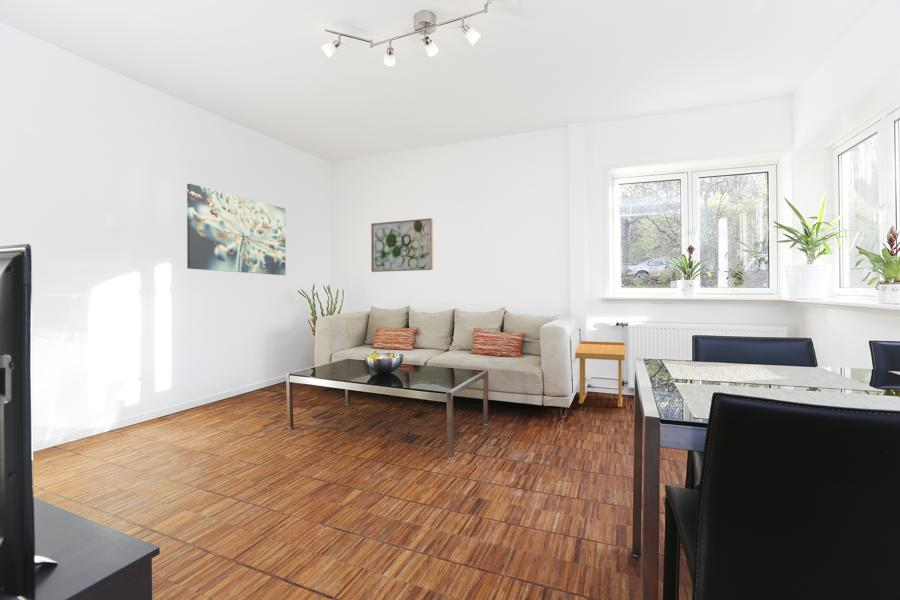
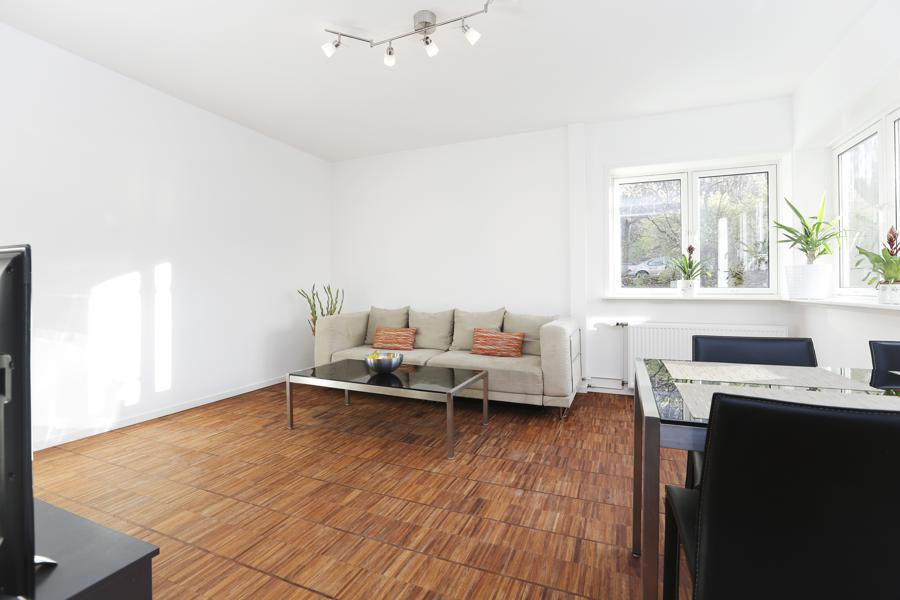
- side table [574,340,626,408]
- wall art [186,183,287,276]
- wall art [370,217,434,273]
